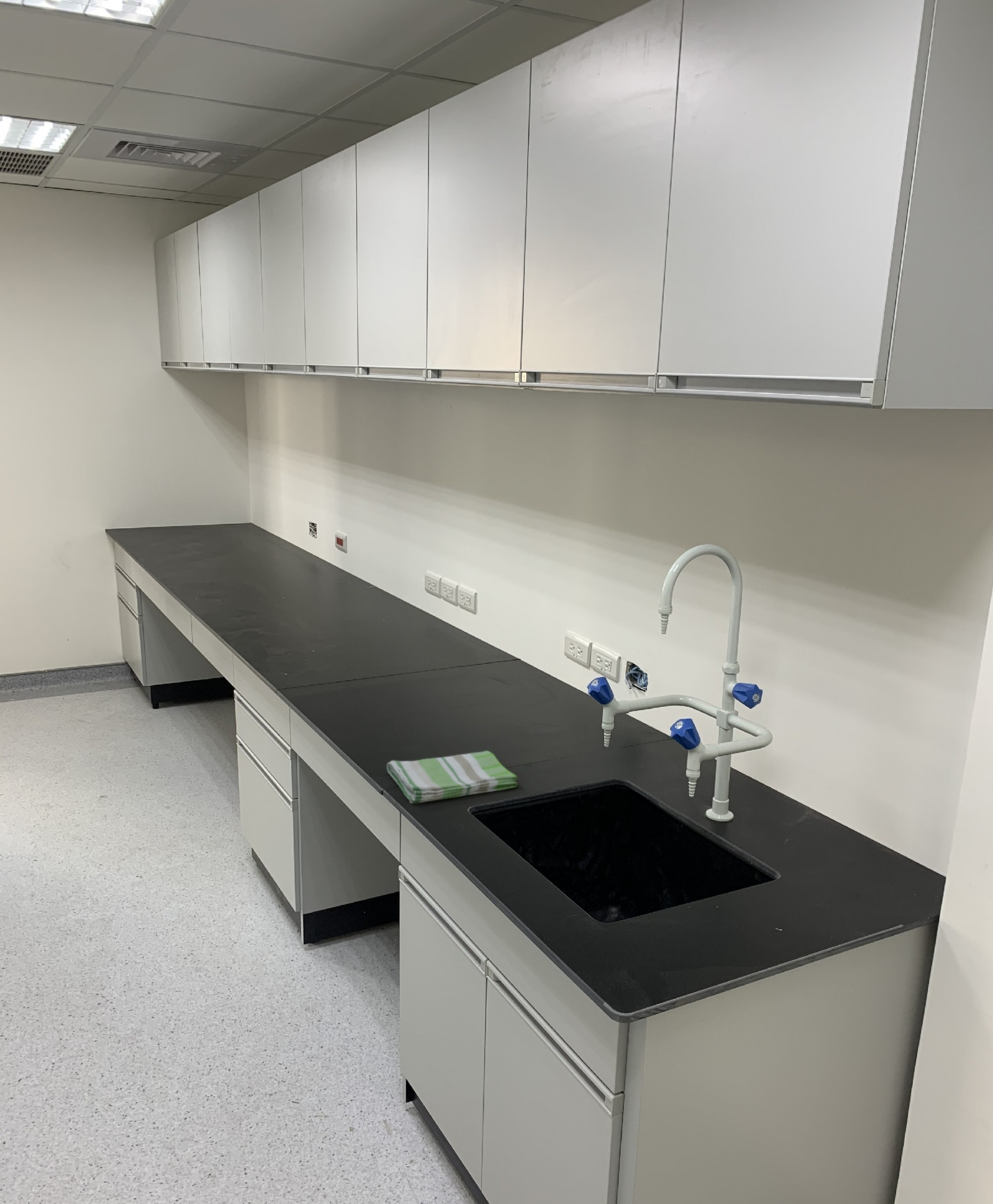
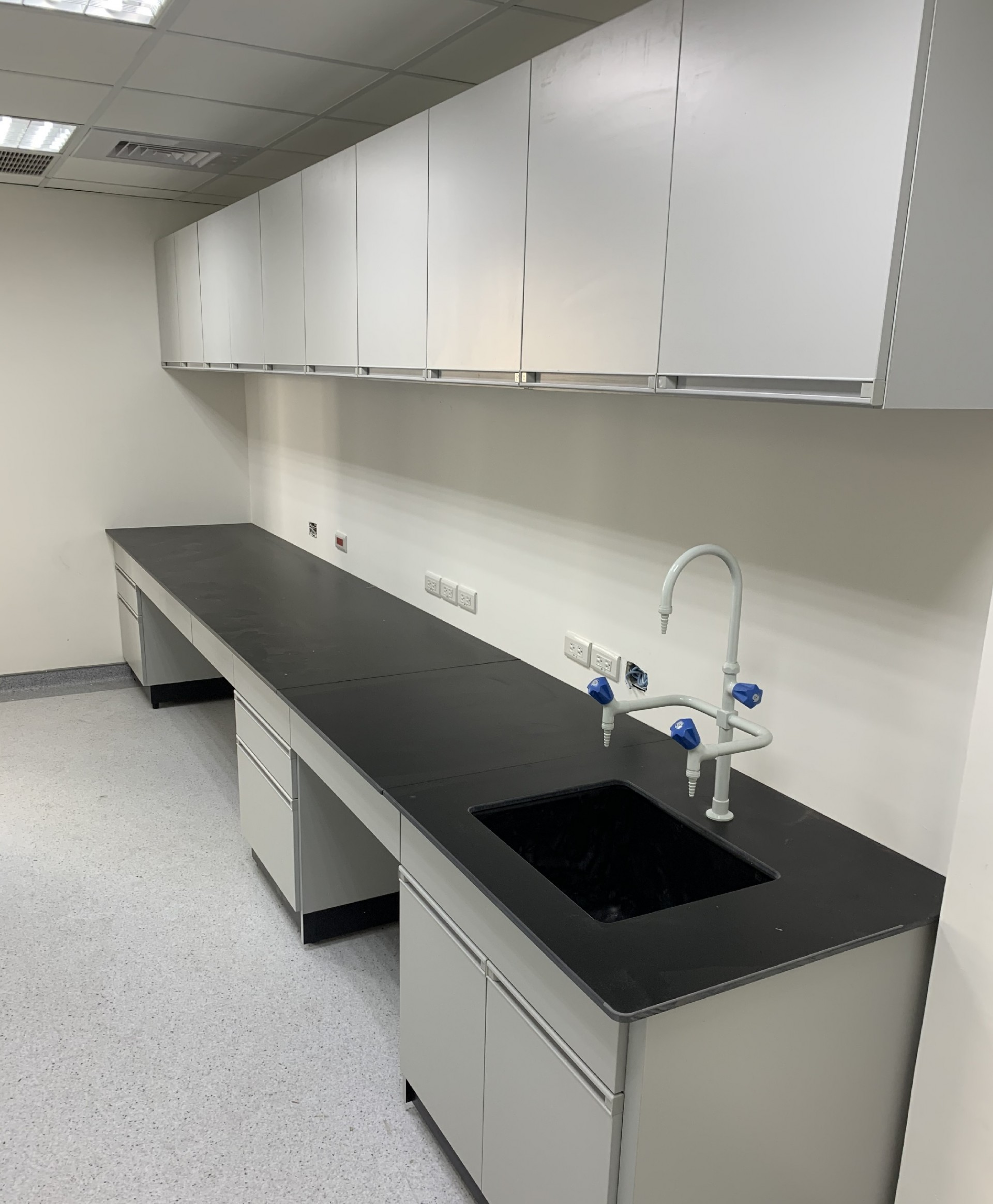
- dish towel [386,750,518,804]
